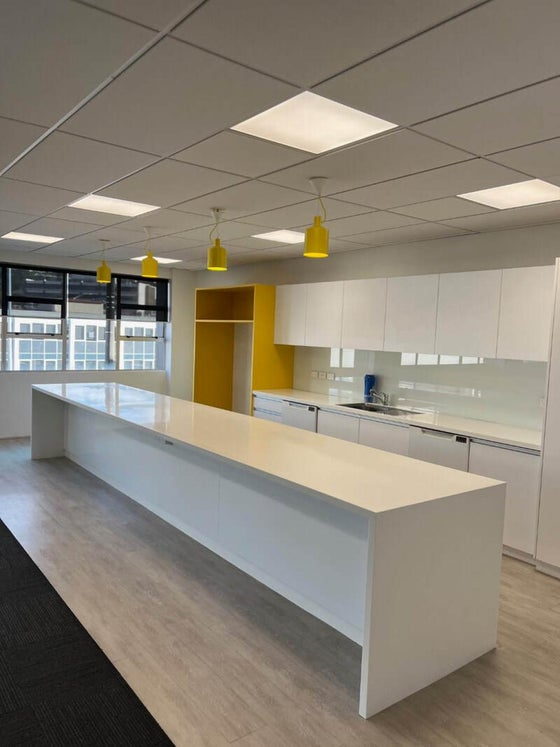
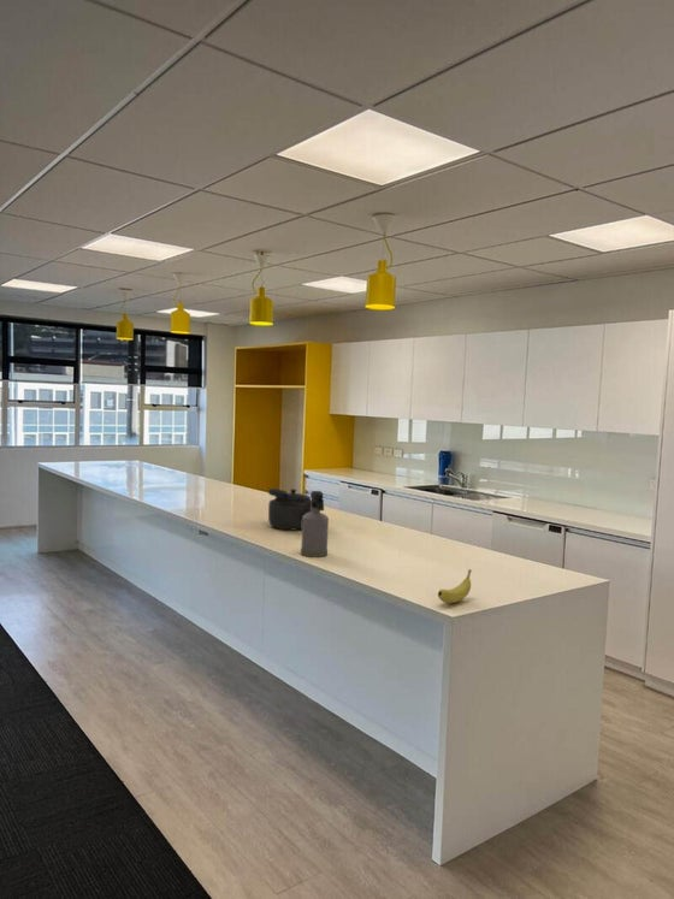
+ spray bottle [300,490,330,558]
+ kettle [267,487,312,531]
+ fruit [437,568,473,604]
